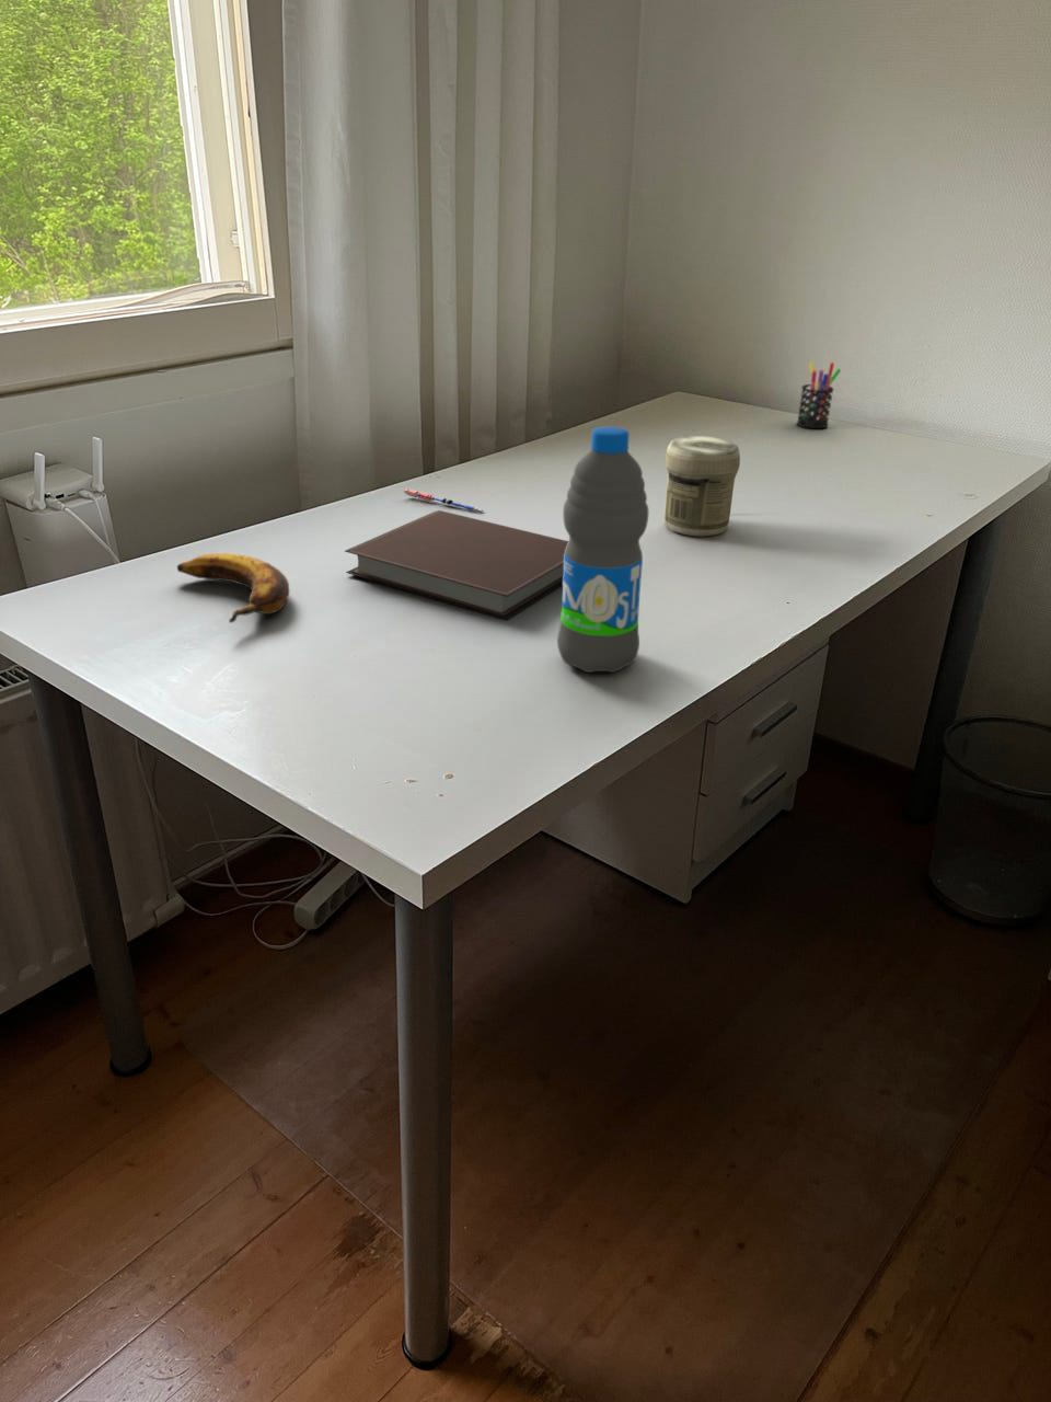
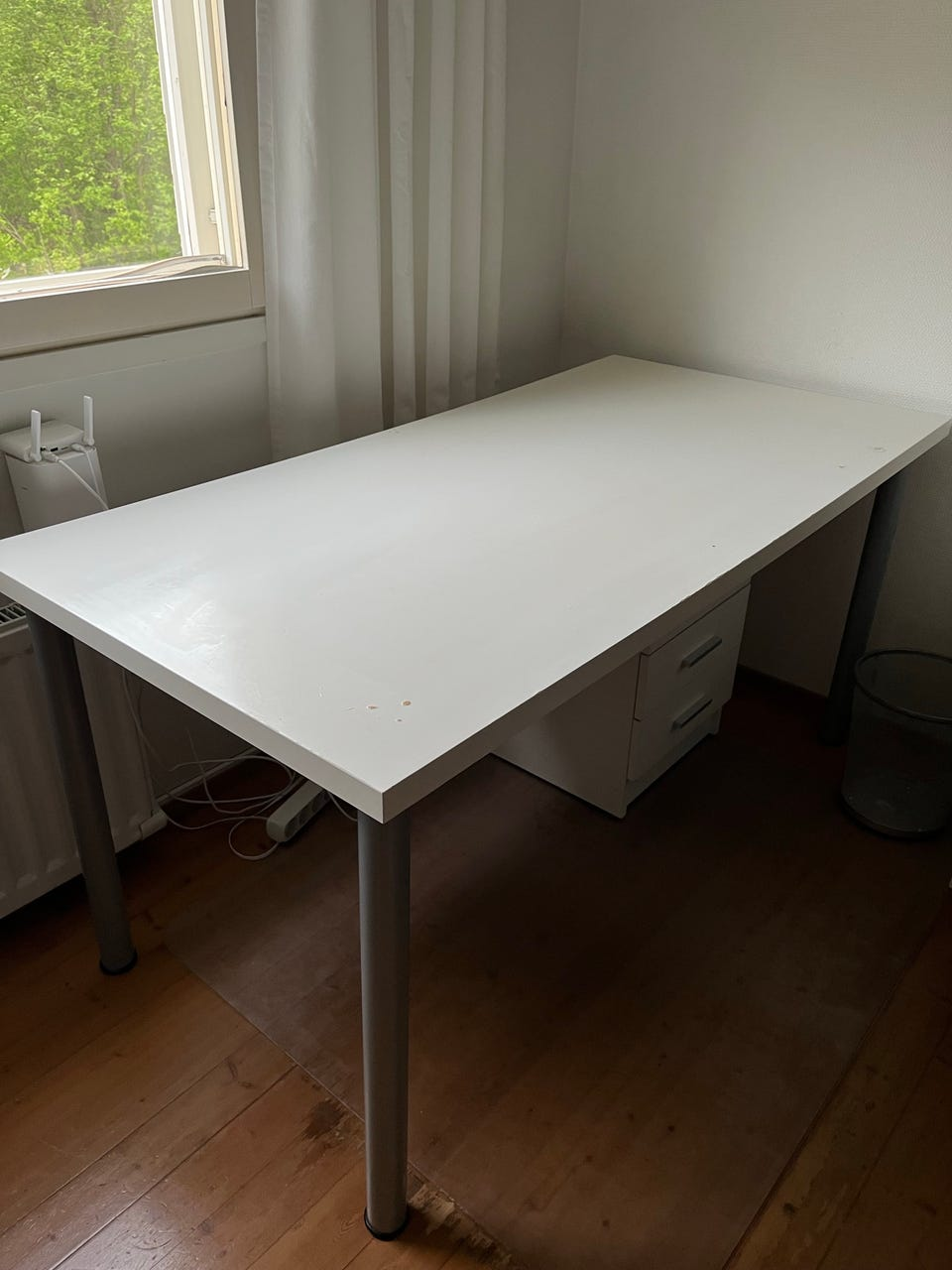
- water bottle [556,426,650,673]
- banana [177,552,290,625]
- pen holder [796,361,842,429]
- jar [663,435,741,537]
- notebook [343,509,570,622]
- pen [403,489,484,513]
